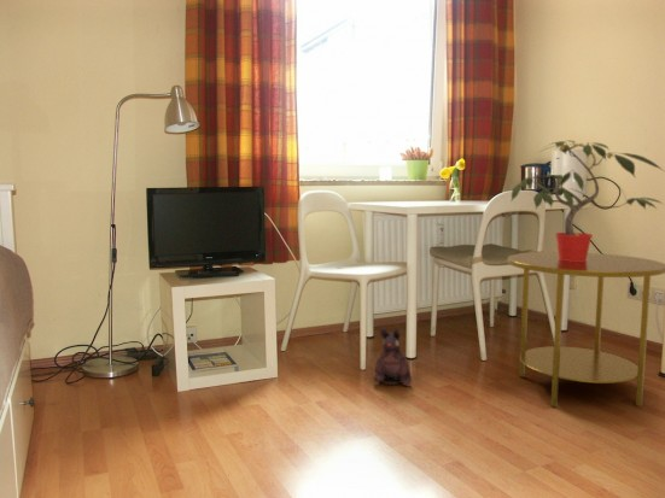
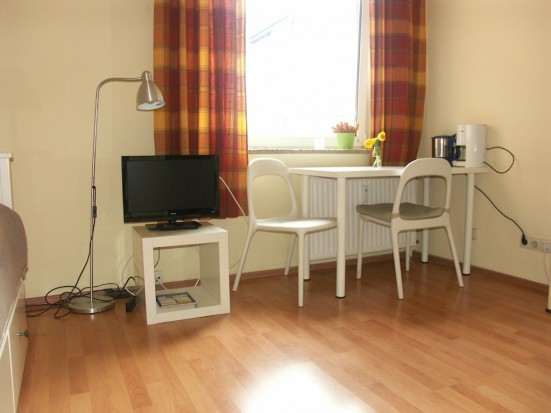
- potted plant [504,139,664,262]
- side table [507,251,665,409]
- plush toy [372,326,413,388]
